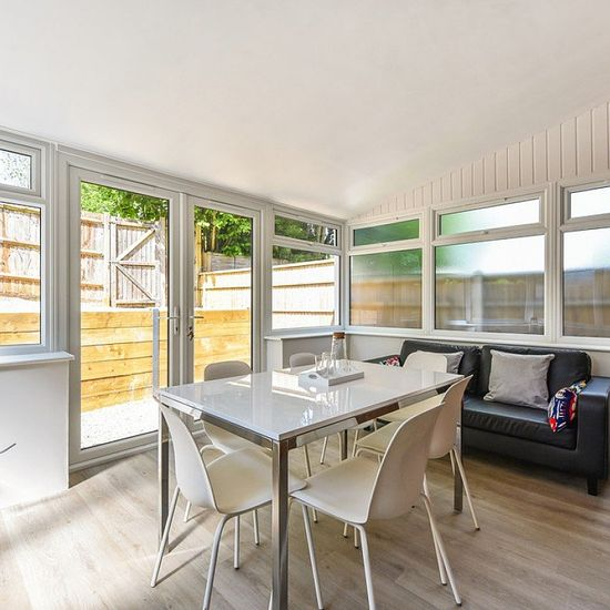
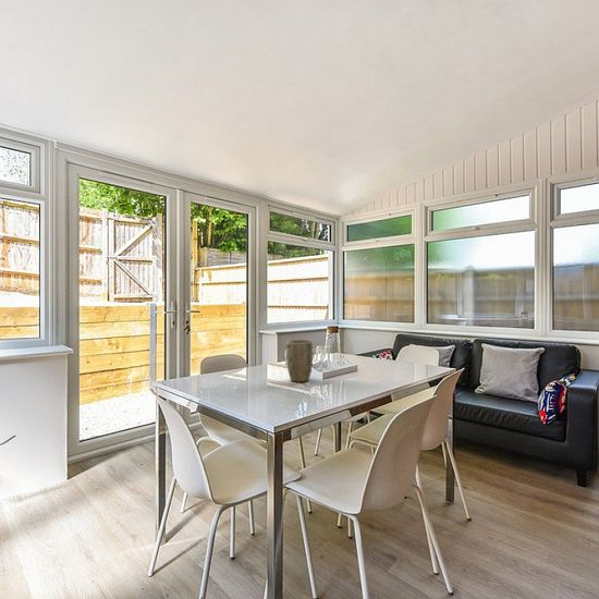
+ plant pot [285,339,314,382]
